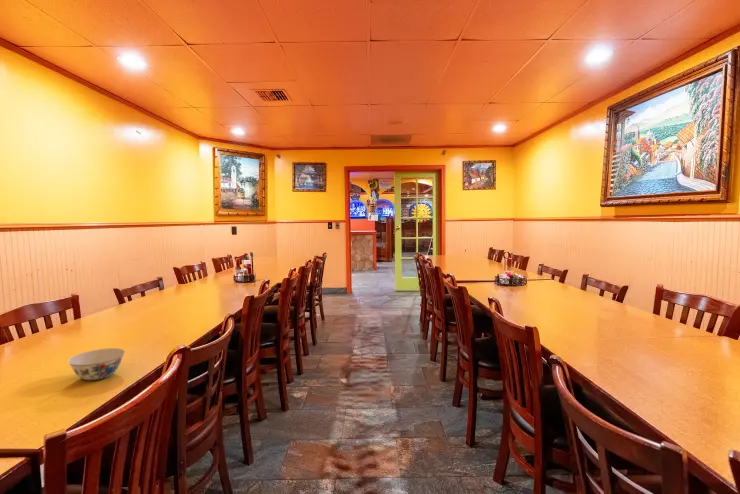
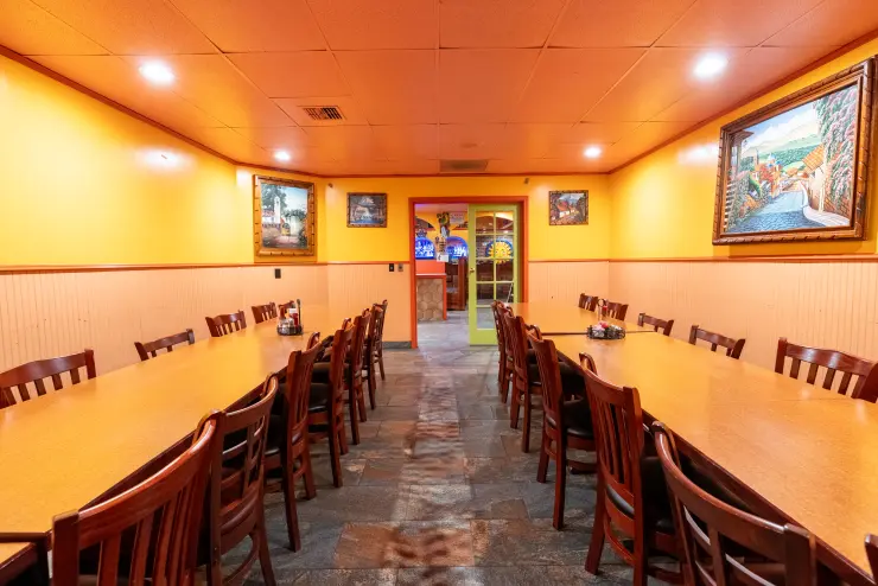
- chinaware [67,347,126,381]
